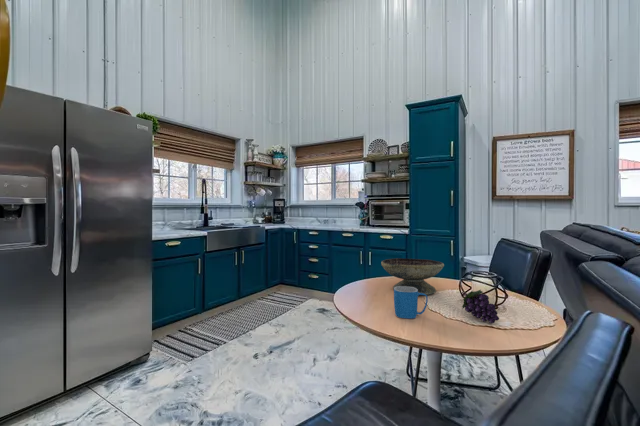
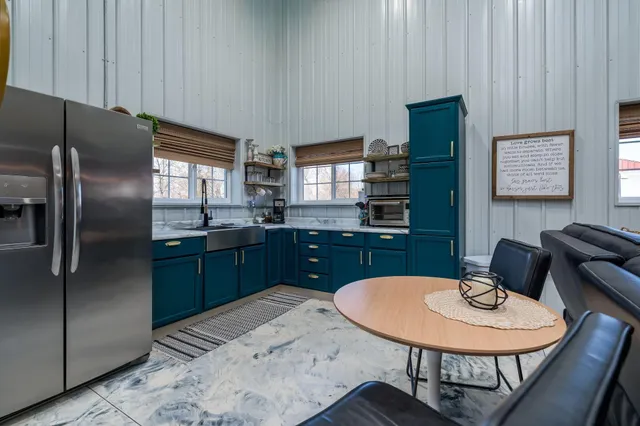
- fruit [461,289,500,324]
- mug [393,286,429,319]
- decorative bowl [380,257,445,296]
